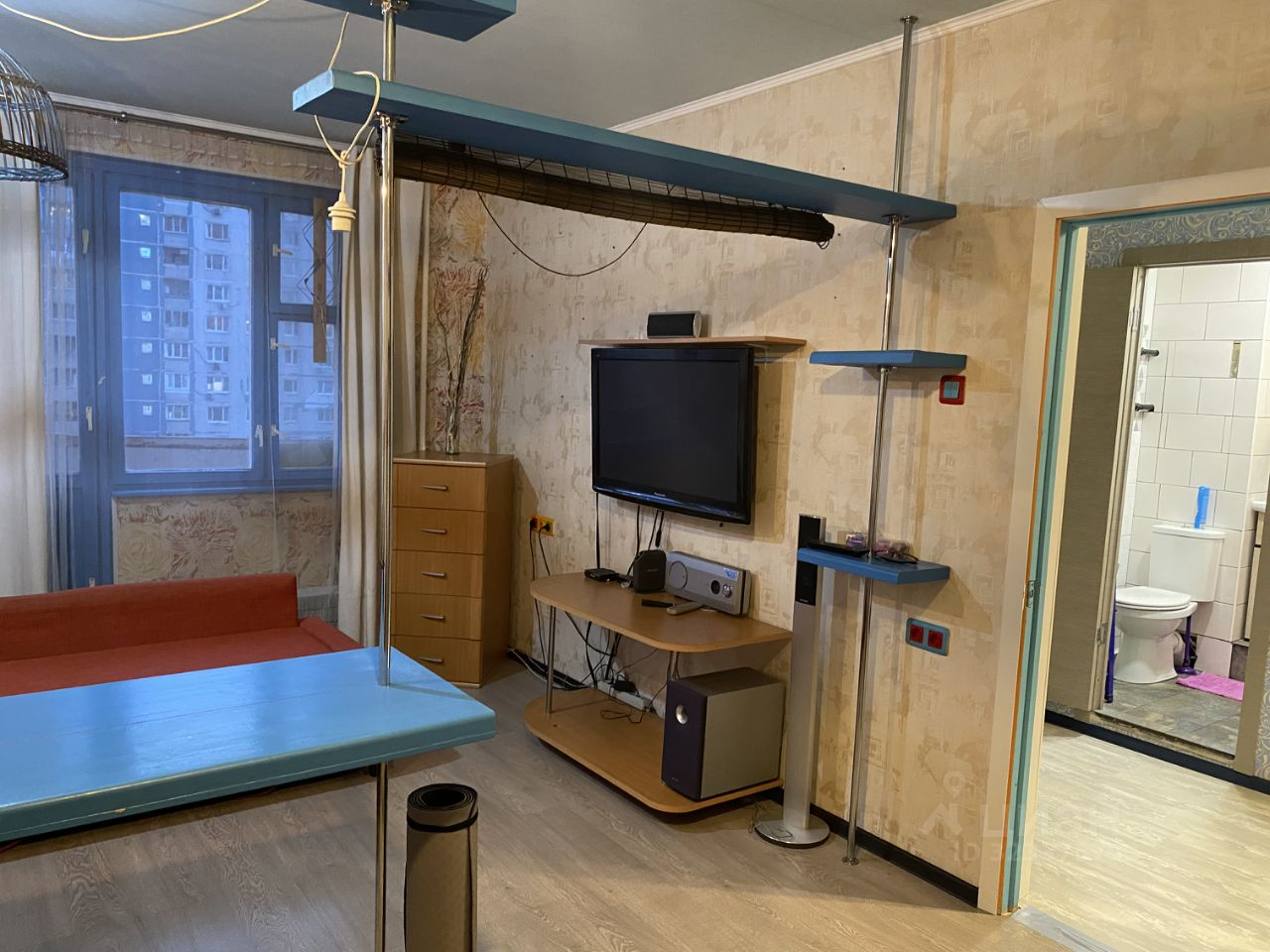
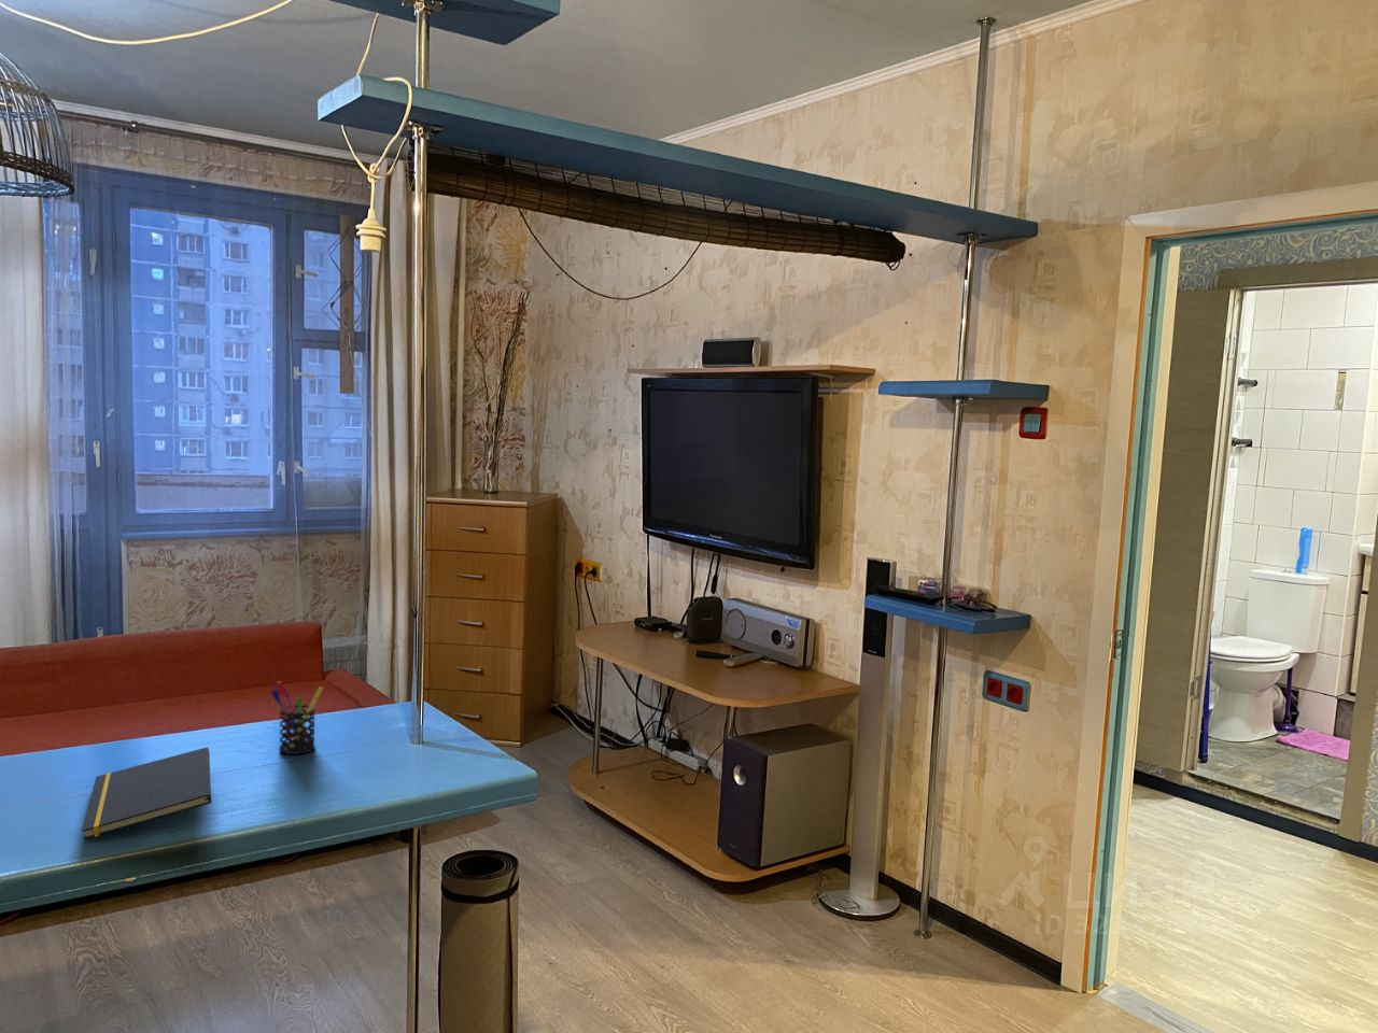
+ pen holder [269,680,326,755]
+ notepad [80,747,212,840]
